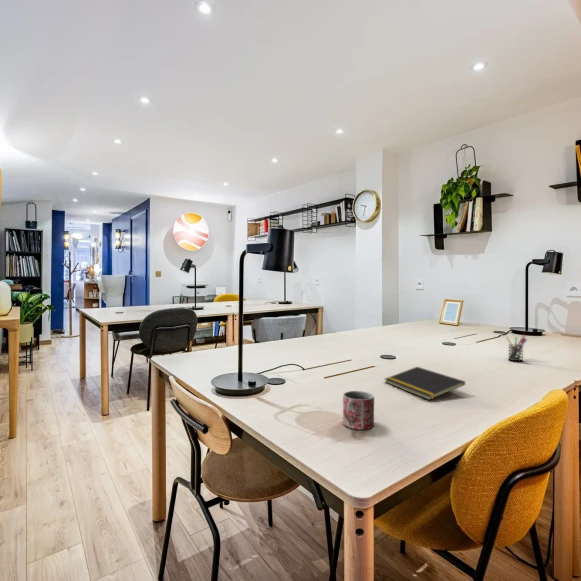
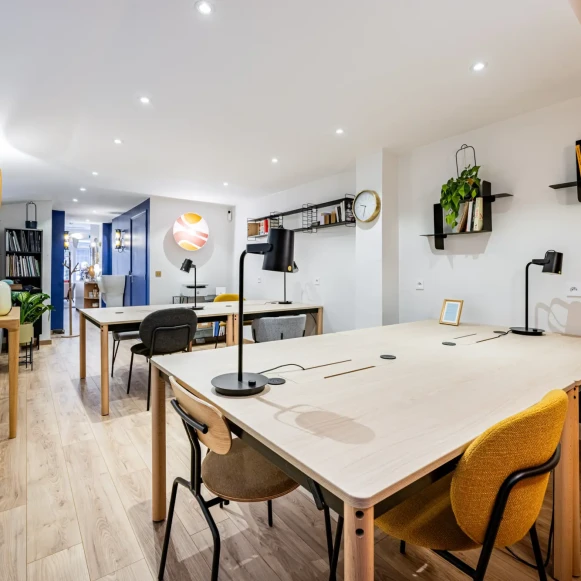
- notepad [384,366,466,401]
- mug [342,390,375,430]
- pen holder [505,334,528,363]
